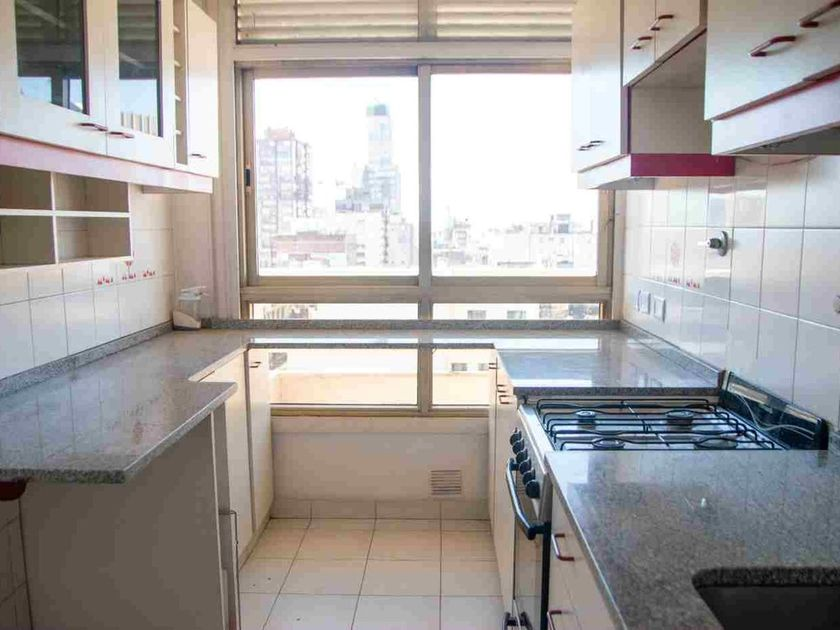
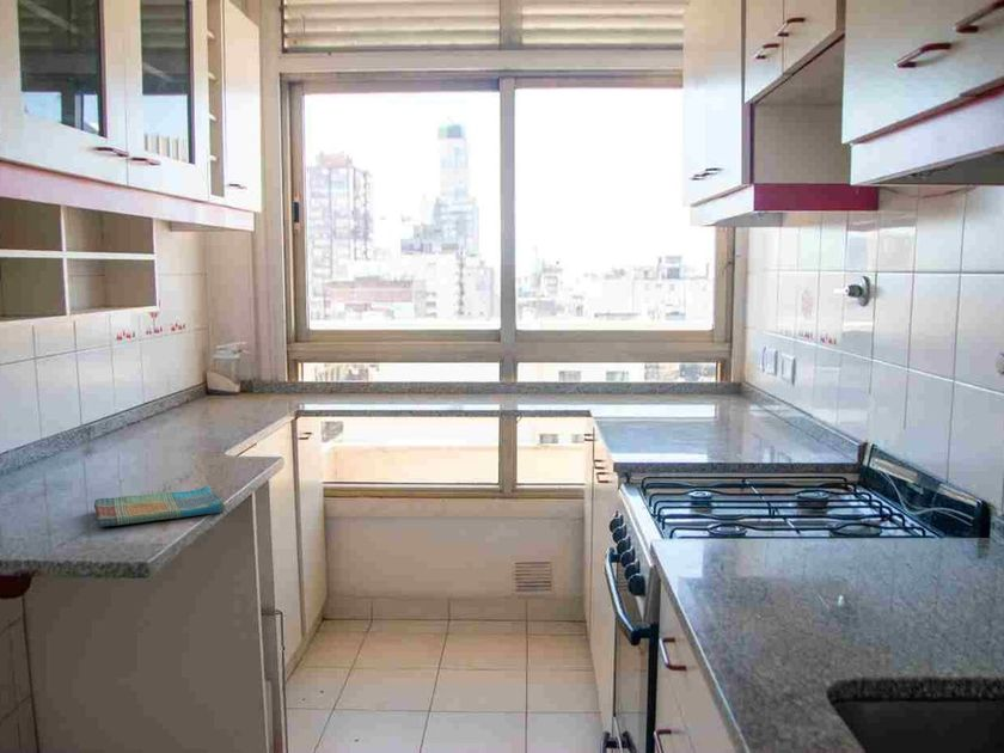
+ dish towel [93,485,226,528]
